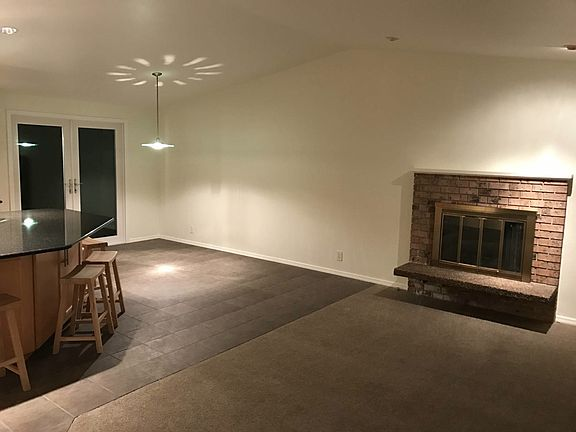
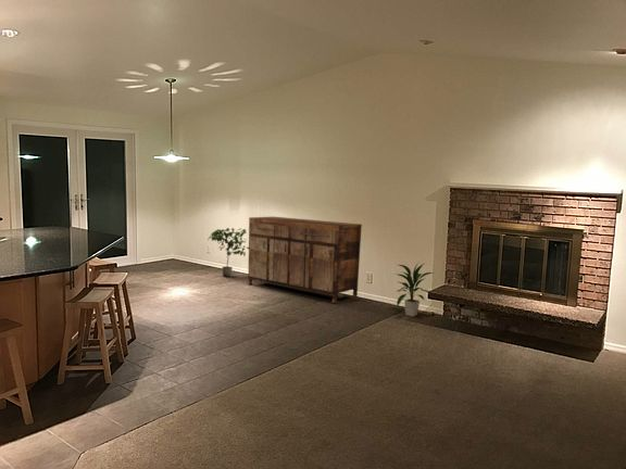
+ potted plant [206,227,249,278]
+ indoor plant [393,262,435,317]
+ sideboard [247,216,363,304]
